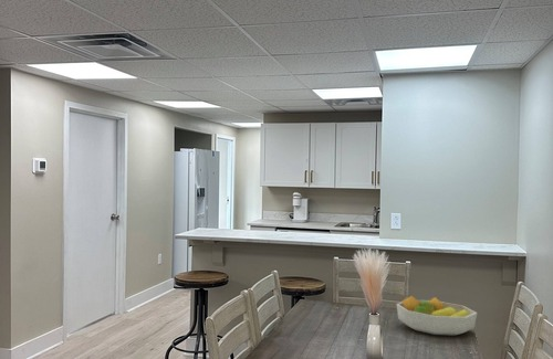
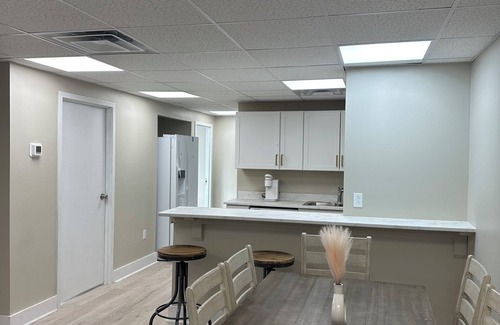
- fruit bowl [396,295,478,337]
